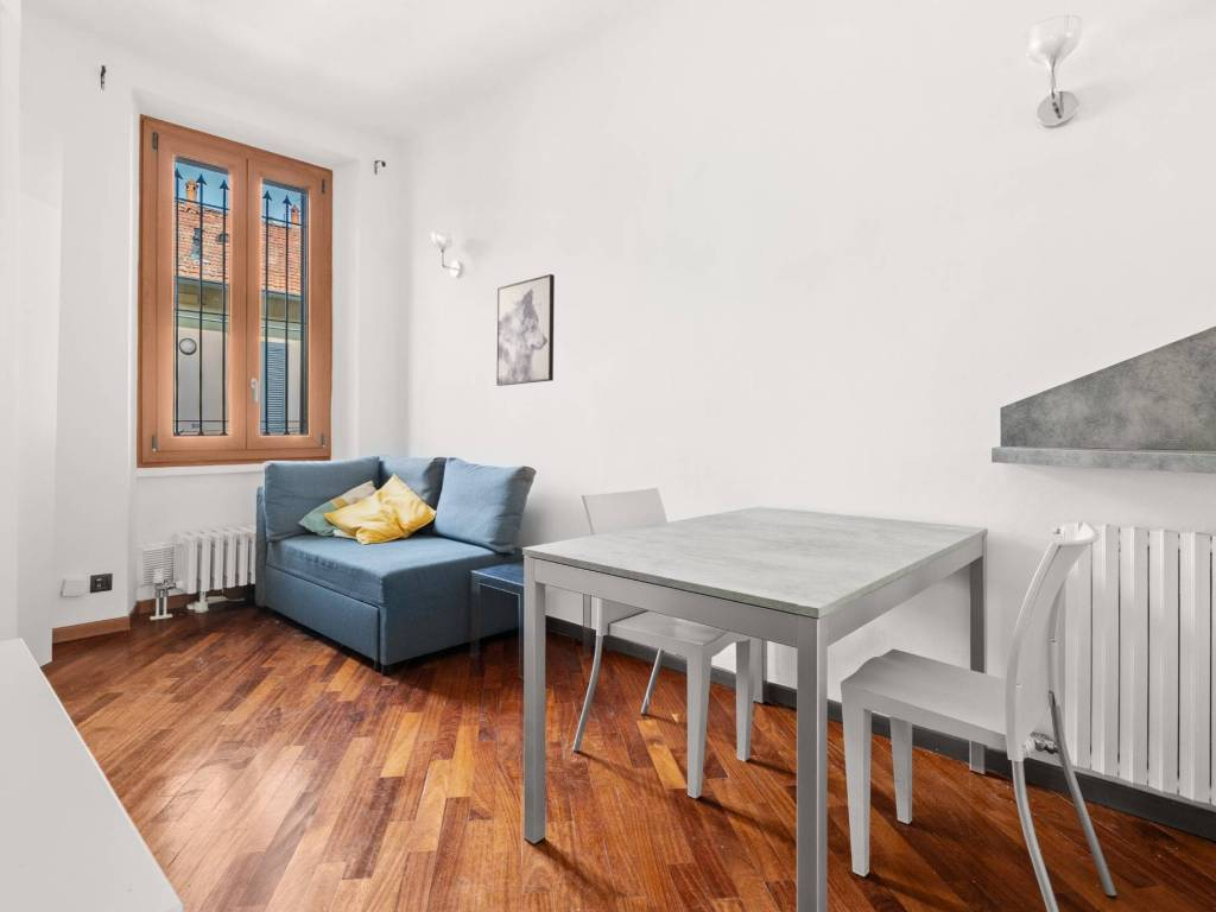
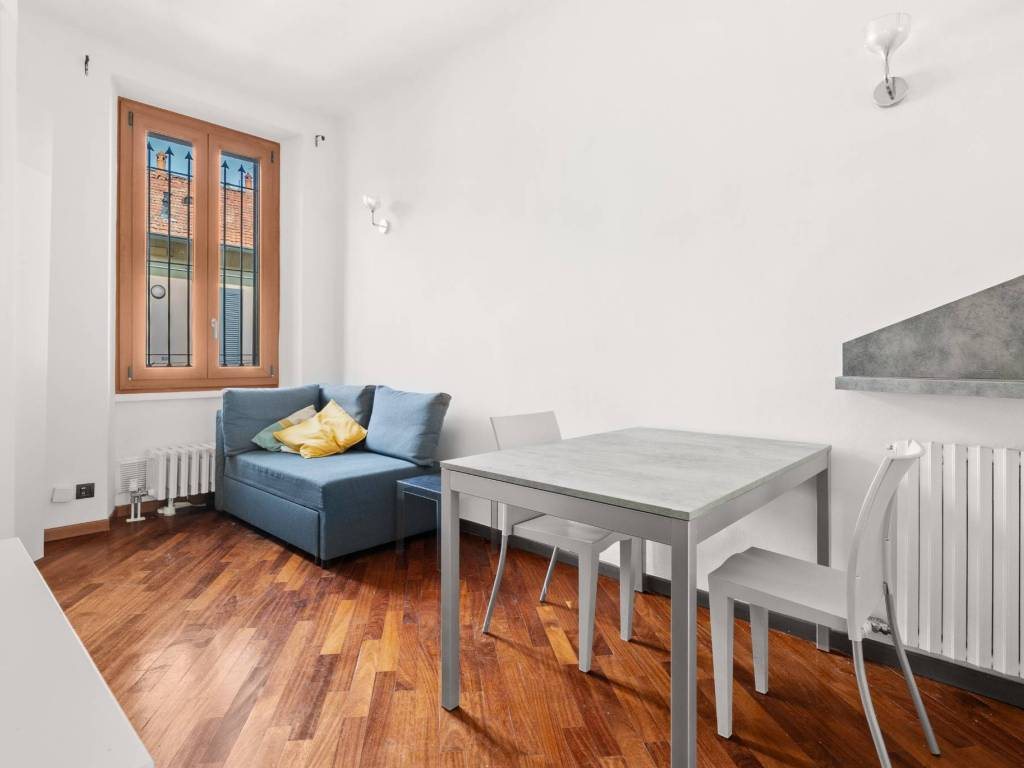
- wall art [495,273,556,387]
